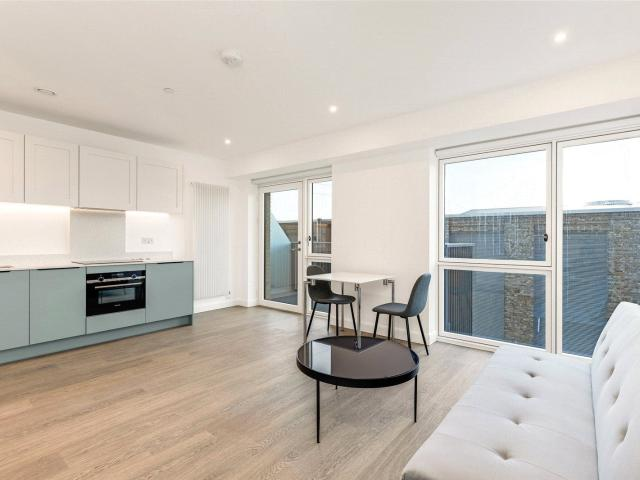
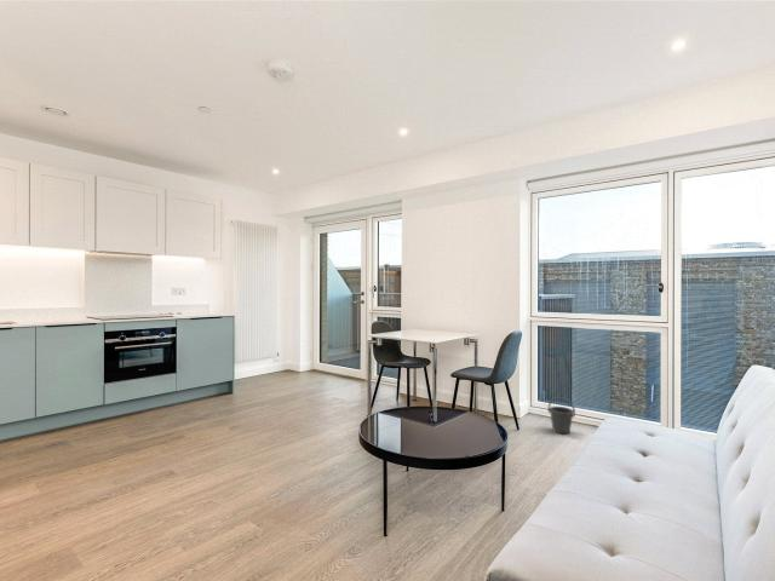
+ bucket [547,396,576,436]
